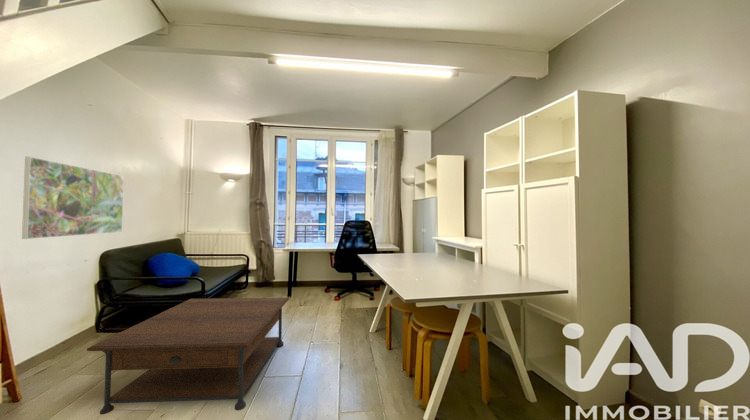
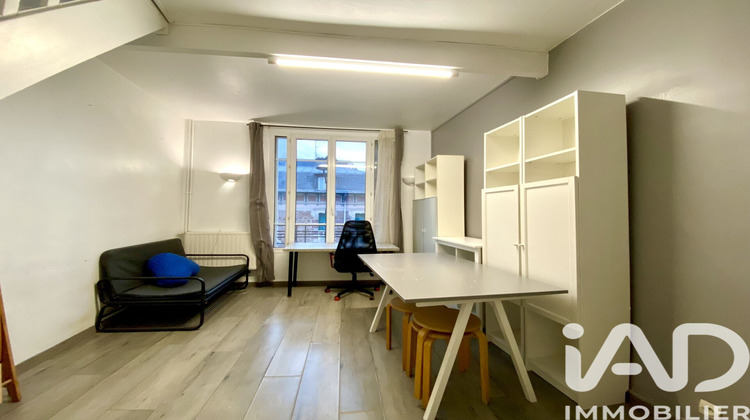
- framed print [21,156,125,240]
- coffee table [86,296,291,416]
